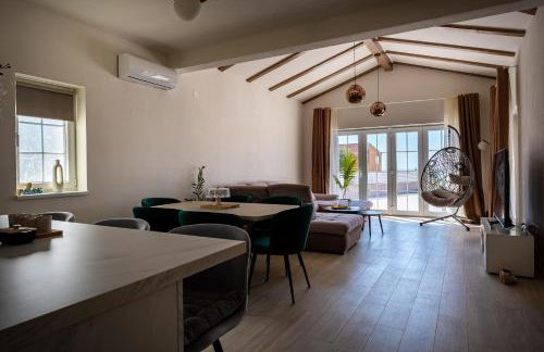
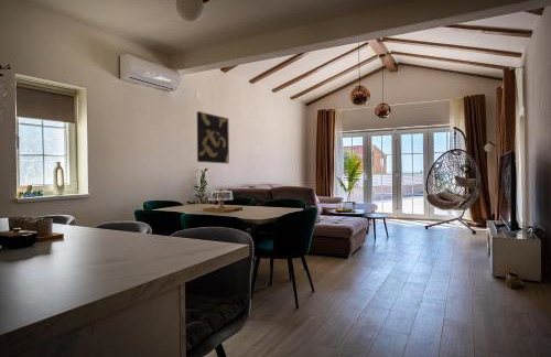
+ wall art [196,110,230,164]
